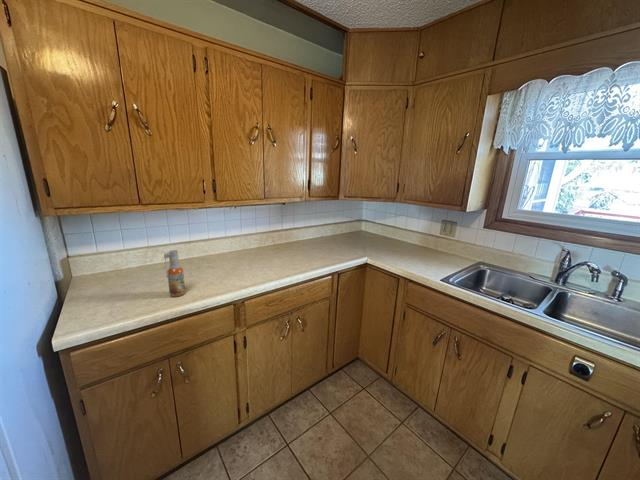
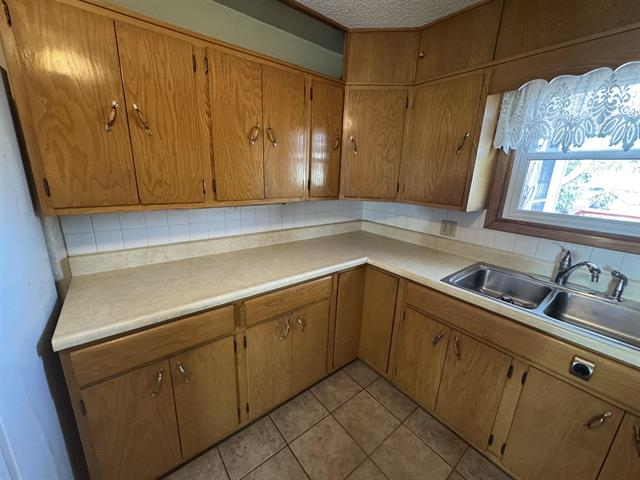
- spray bottle [163,249,186,298]
